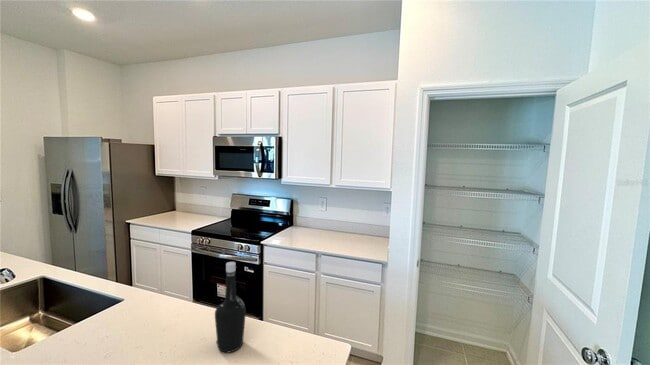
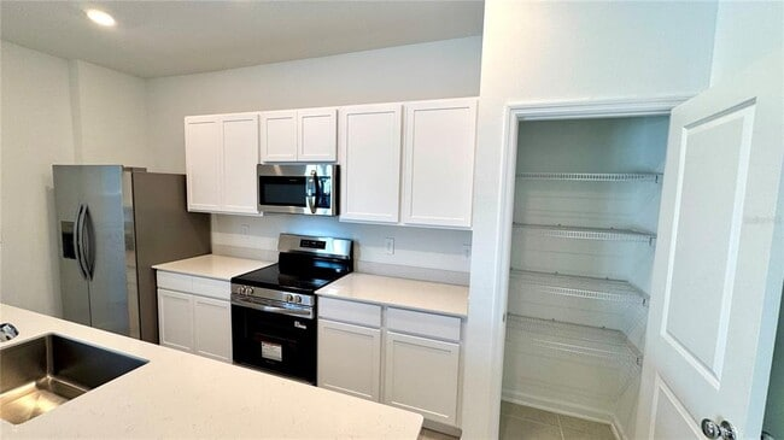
- bottle [214,261,247,354]
